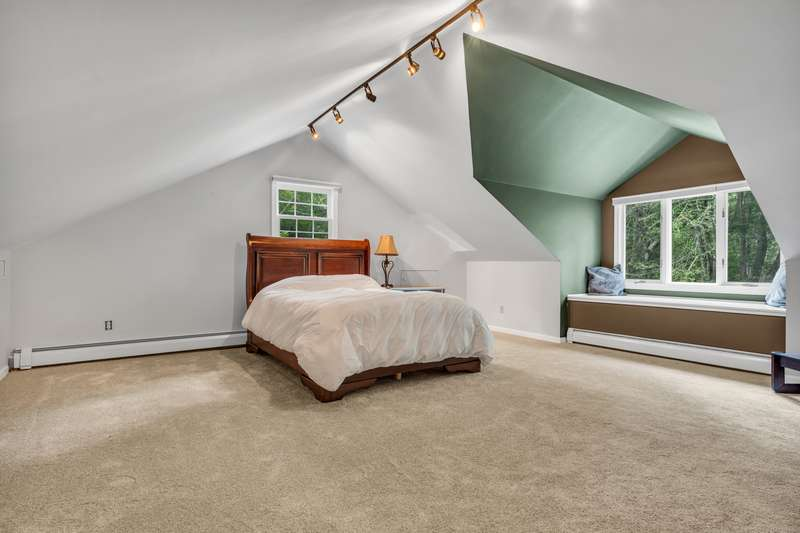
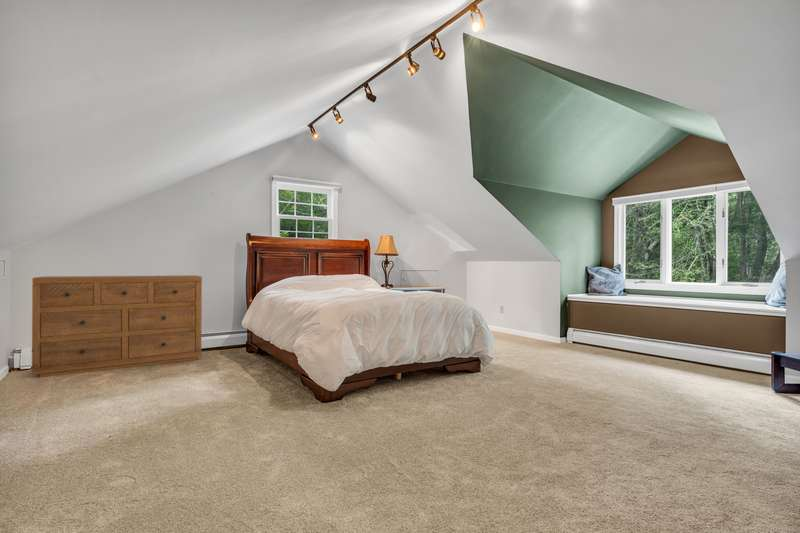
+ dresser [31,274,203,378]
